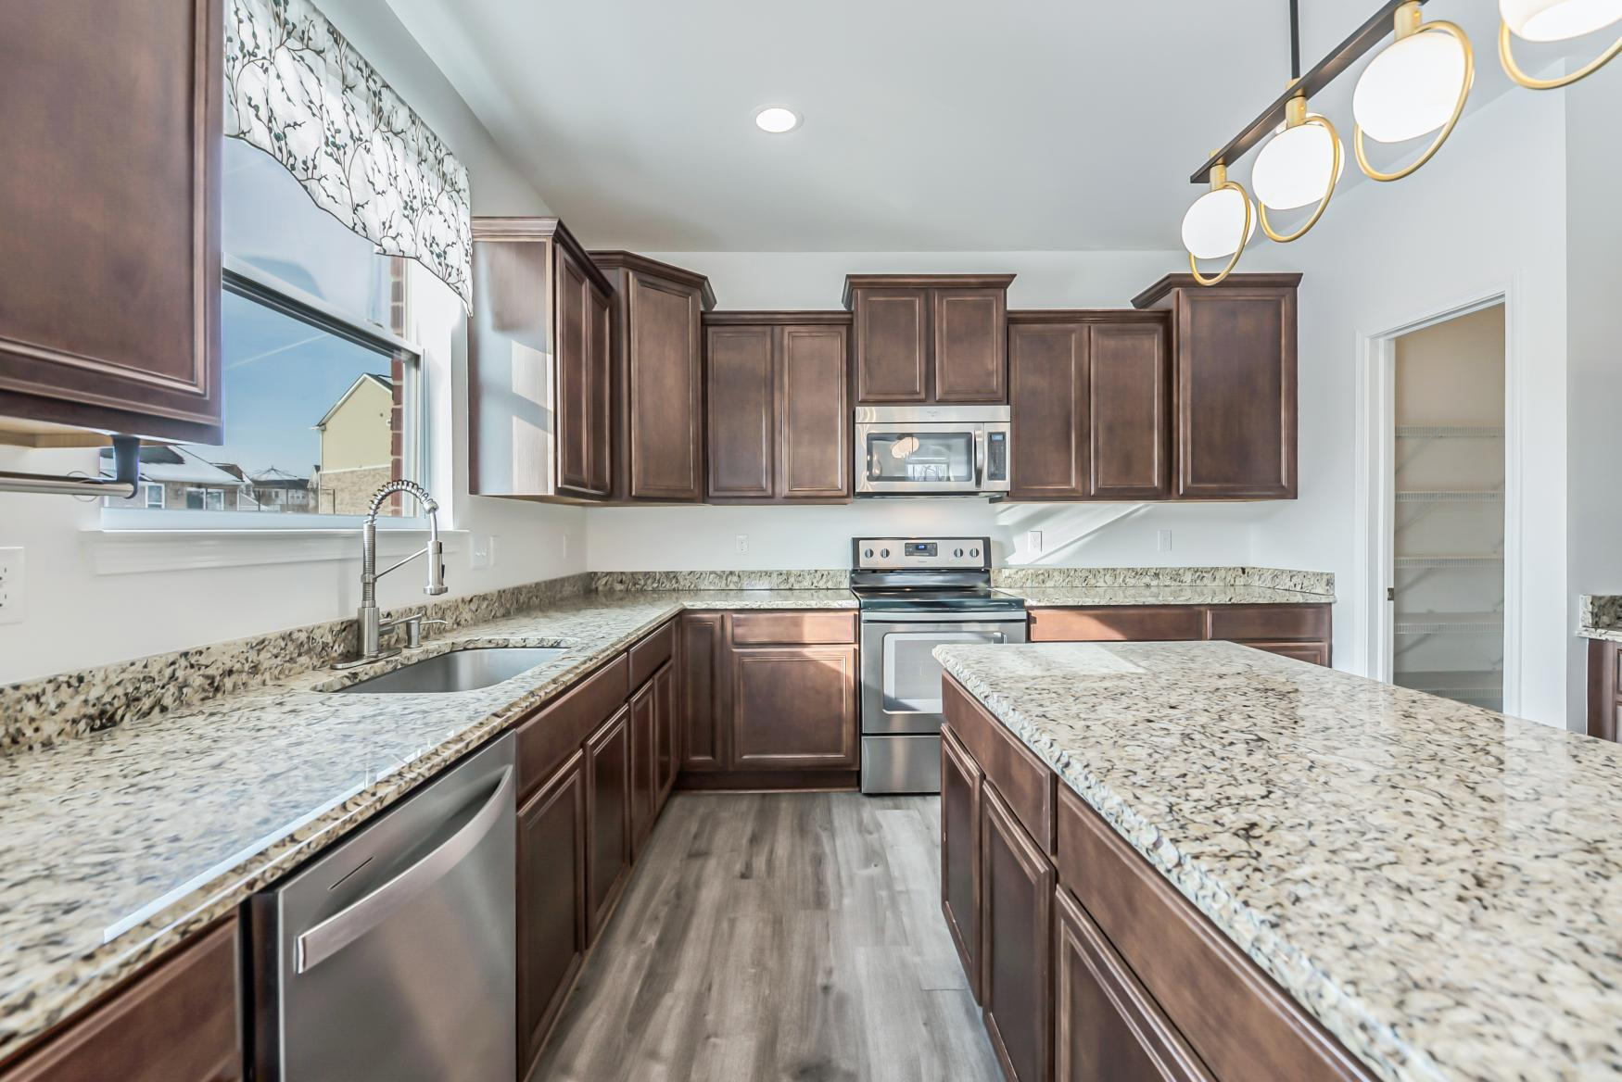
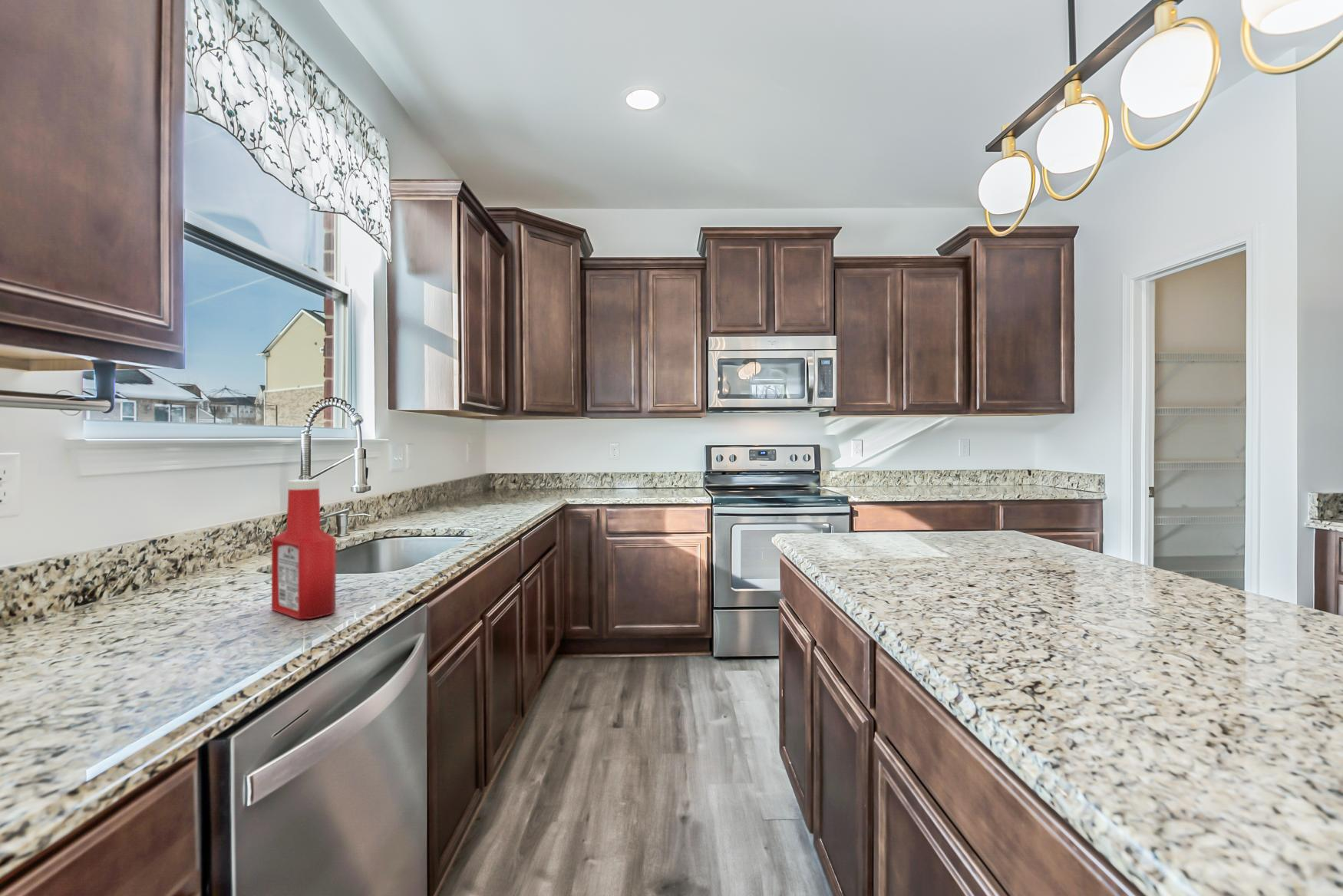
+ soap bottle [271,479,337,620]
